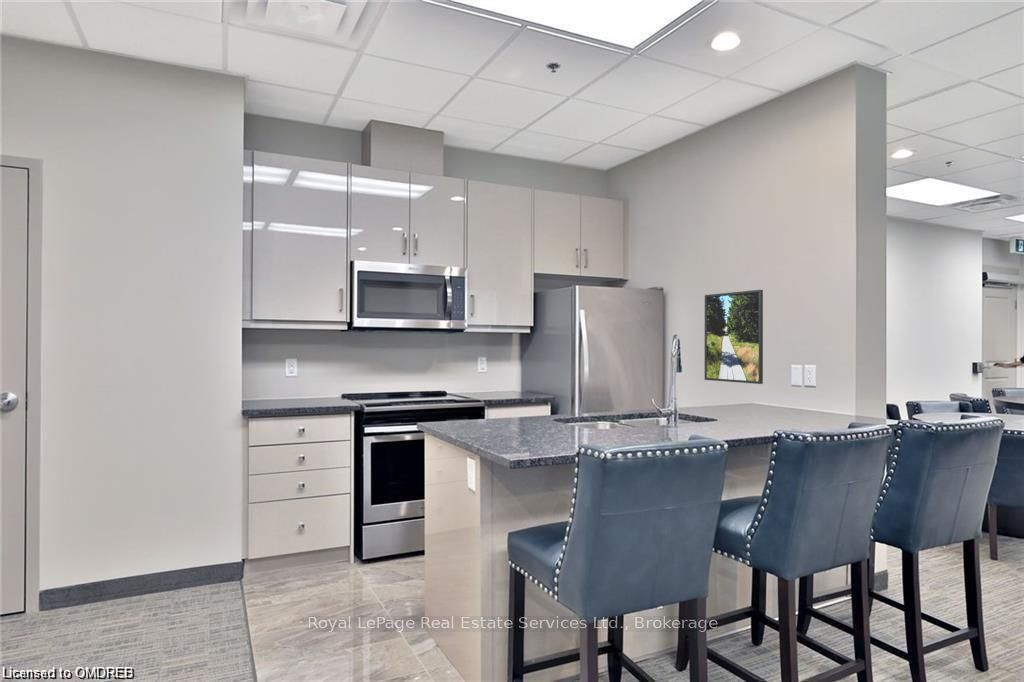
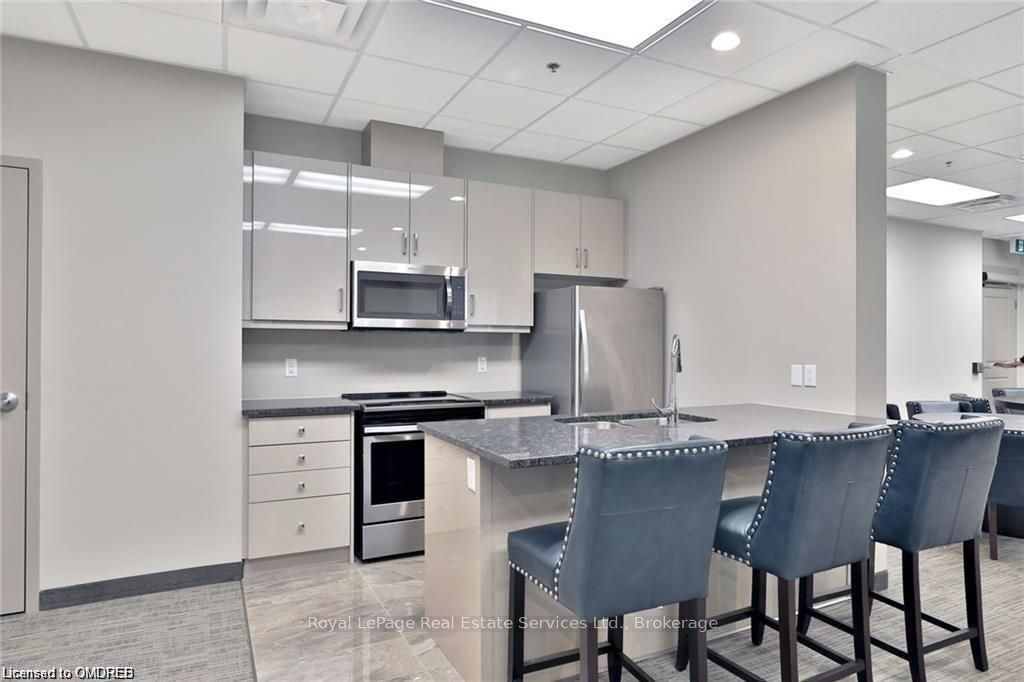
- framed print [704,289,764,385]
